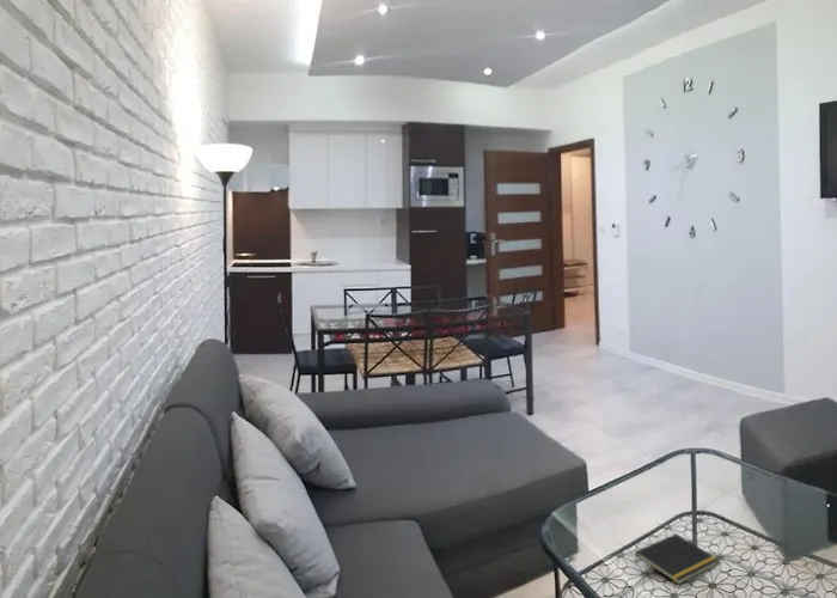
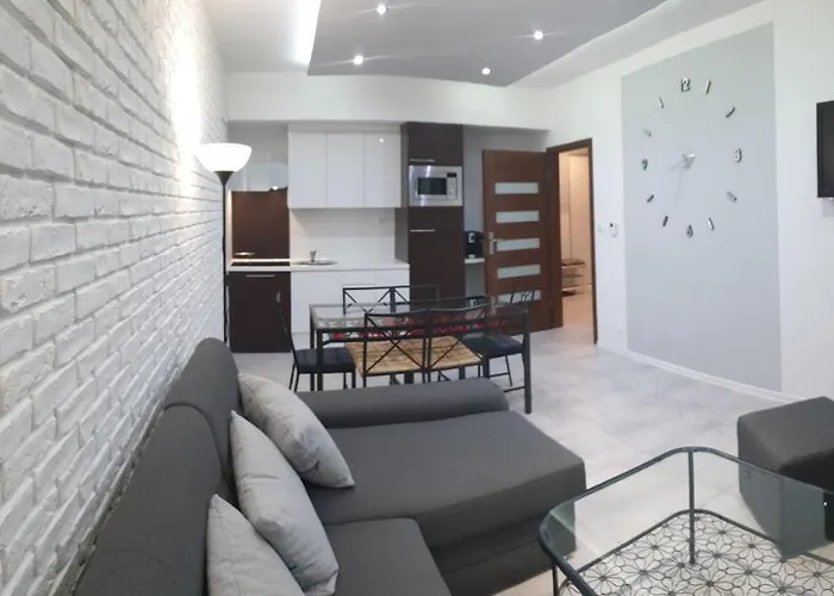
- notepad [634,532,721,585]
